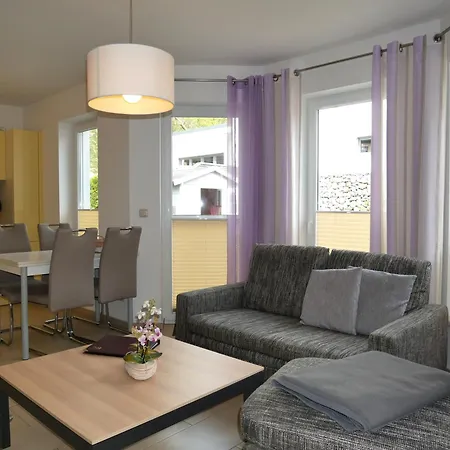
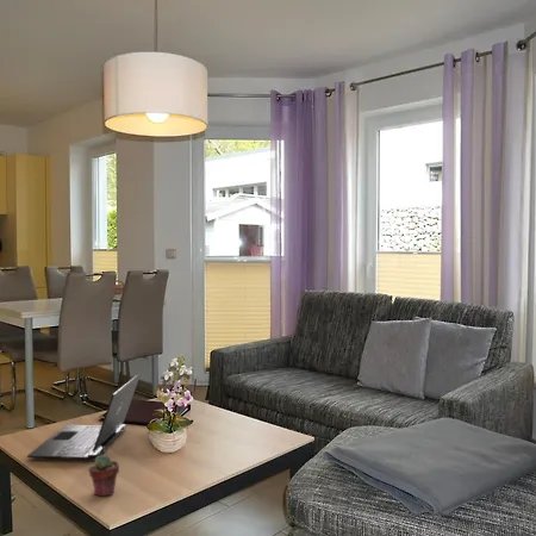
+ laptop [26,372,142,461]
+ potted succulent [88,454,120,498]
